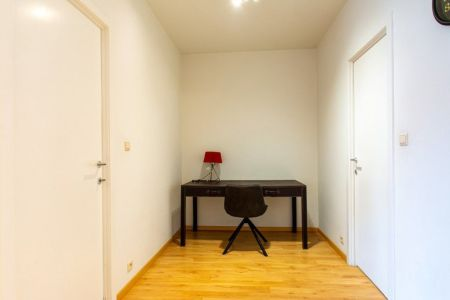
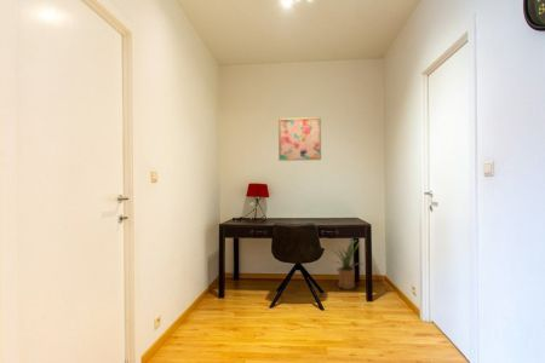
+ house plant [325,238,363,290]
+ wall art [277,116,322,162]
